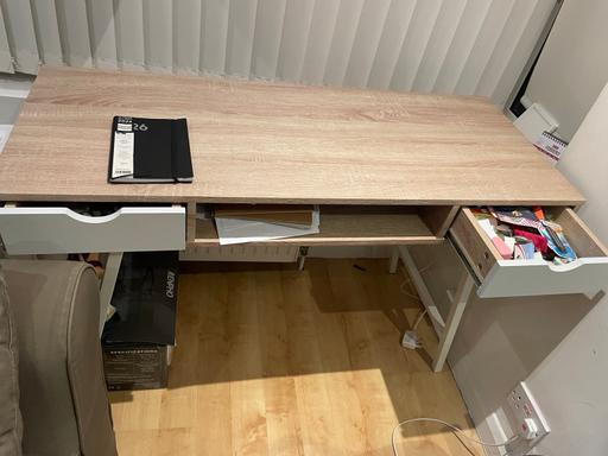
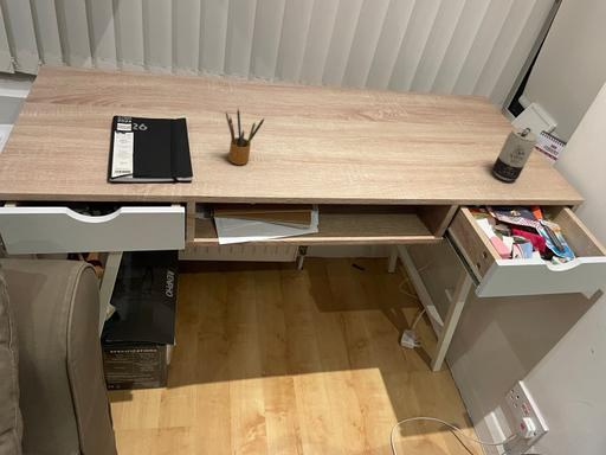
+ beverage can [491,127,539,181]
+ pencil box [225,108,265,166]
